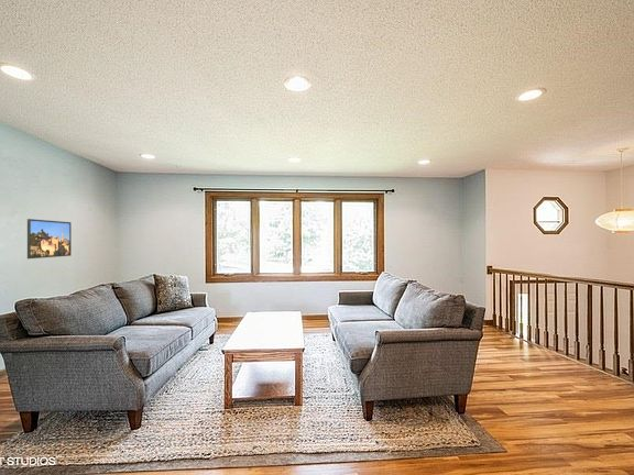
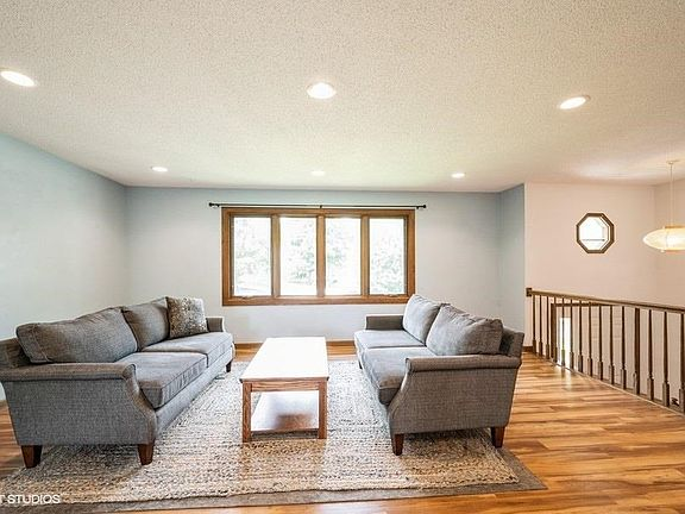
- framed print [26,218,73,259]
